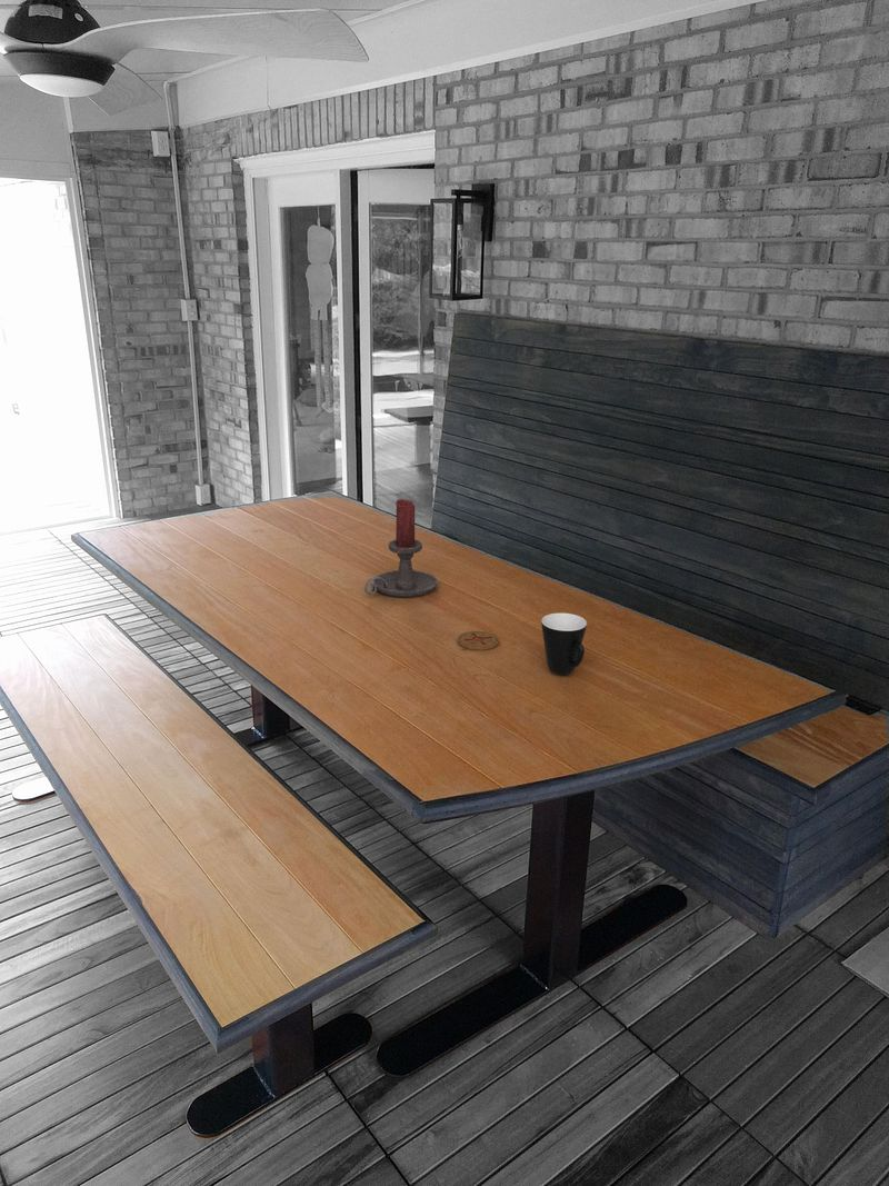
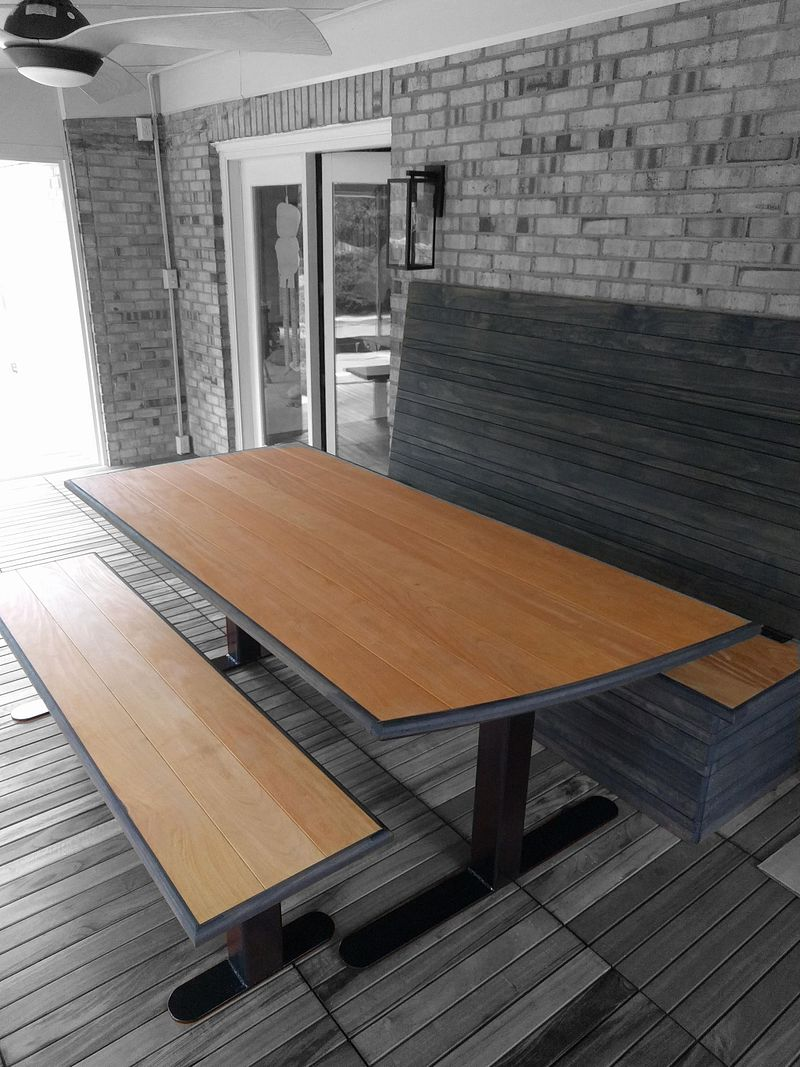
- coaster [457,630,501,651]
- candle holder [363,498,439,598]
- mug [540,612,588,676]
